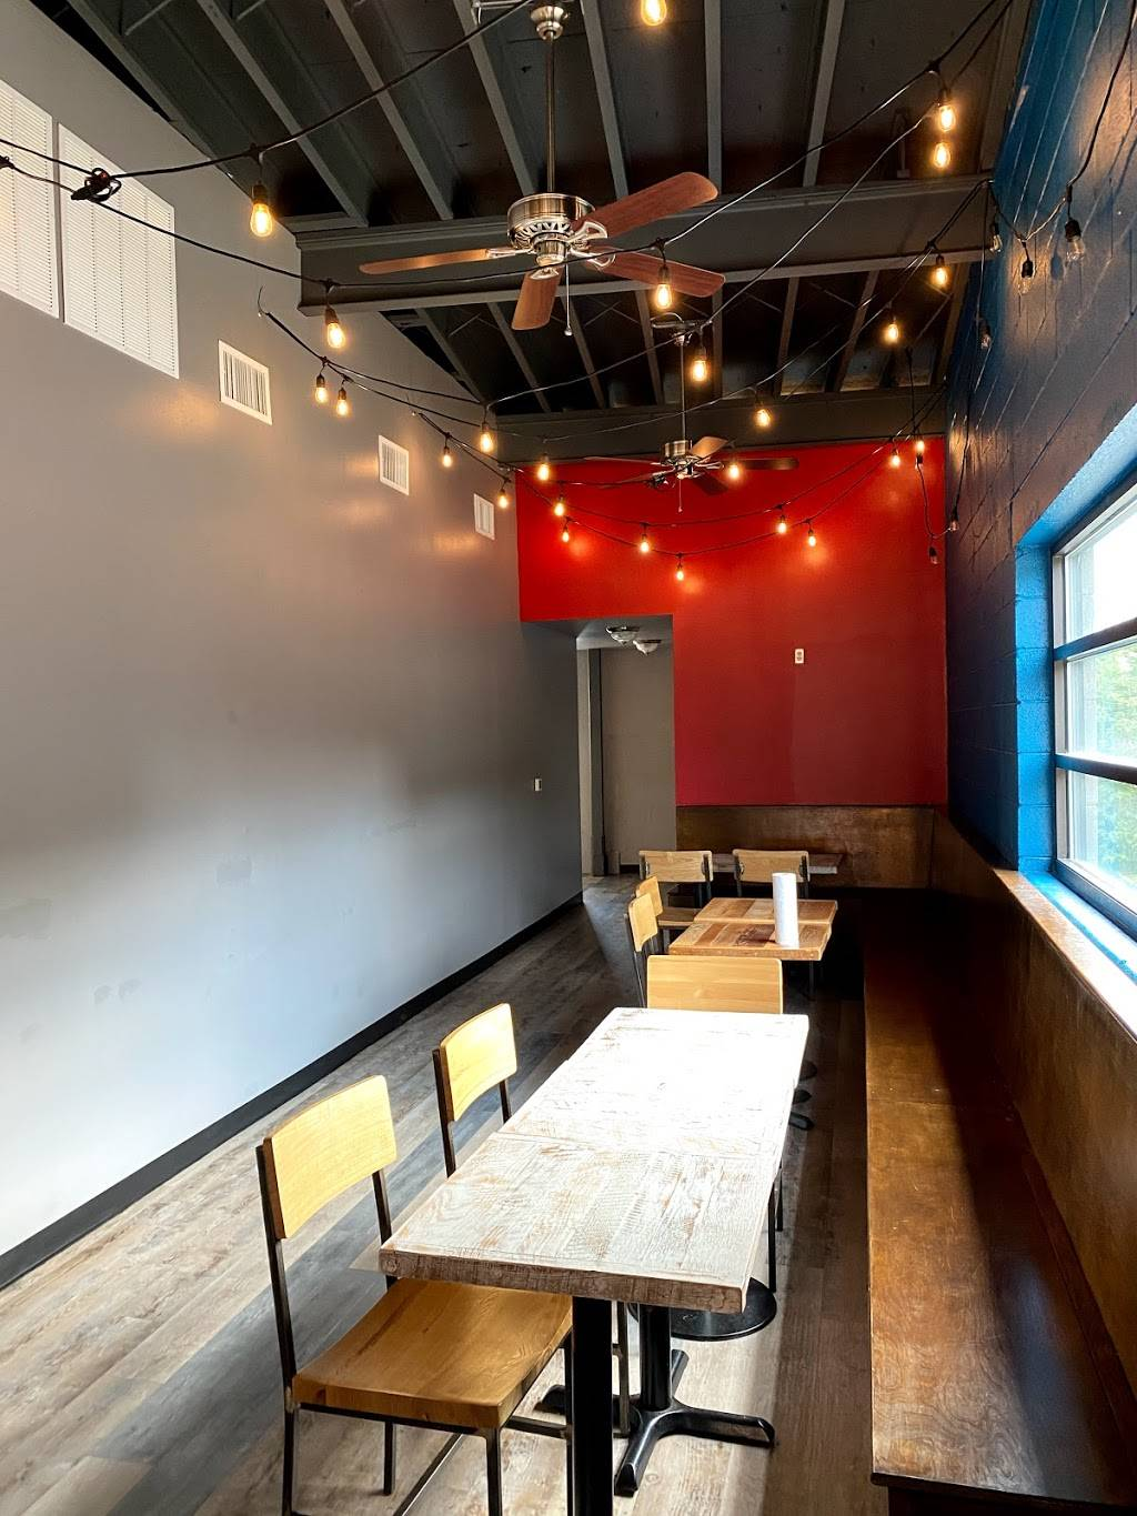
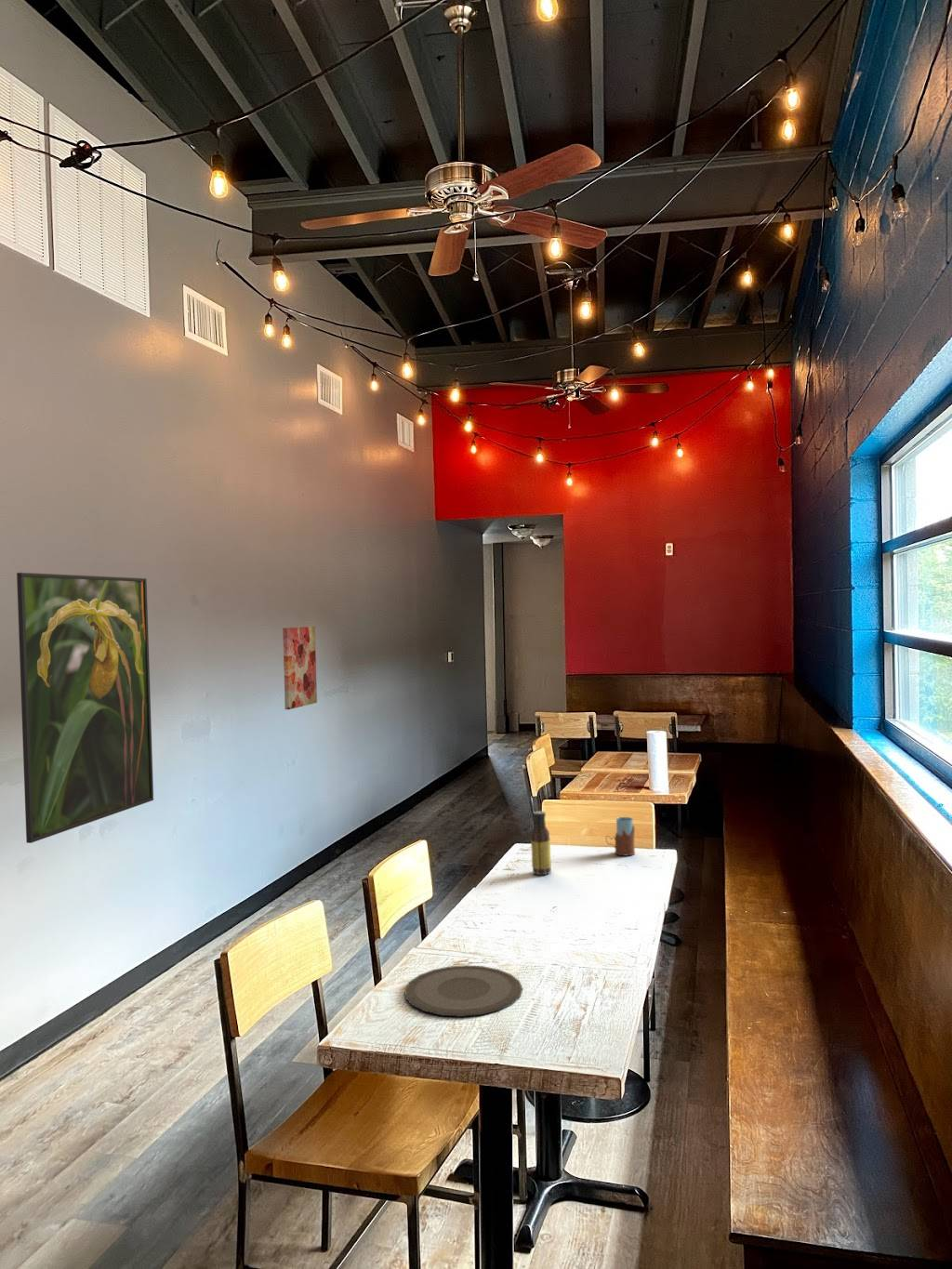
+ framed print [16,572,154,844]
+ plate [403,964,523,1018]
+ wall art [282,626,318,710]
+ sauce bottle [530,810,552,876]
+ drinking glass [605,816,636,857]
